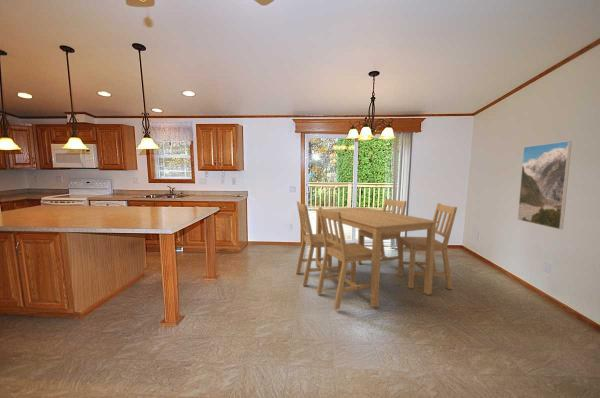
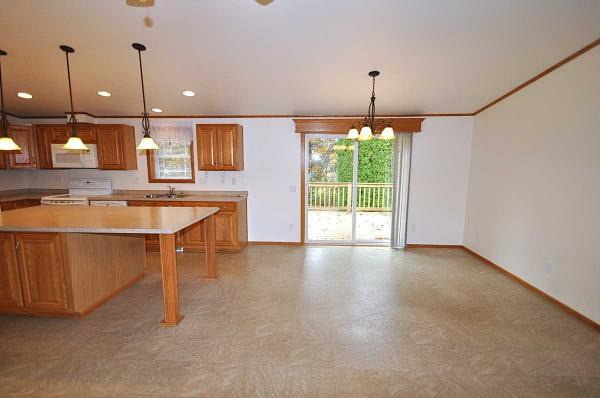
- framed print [517,140,573,231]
- kitchen table [295,198,458,310]
